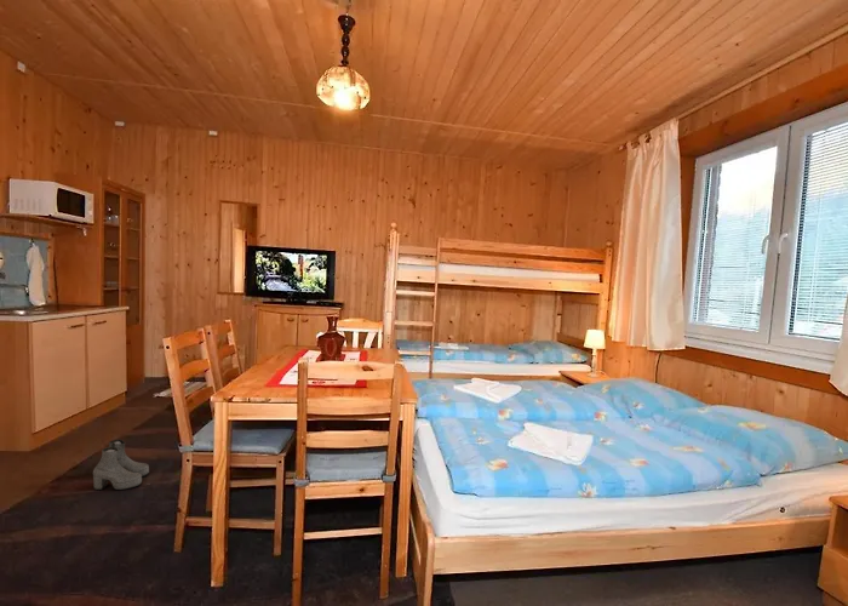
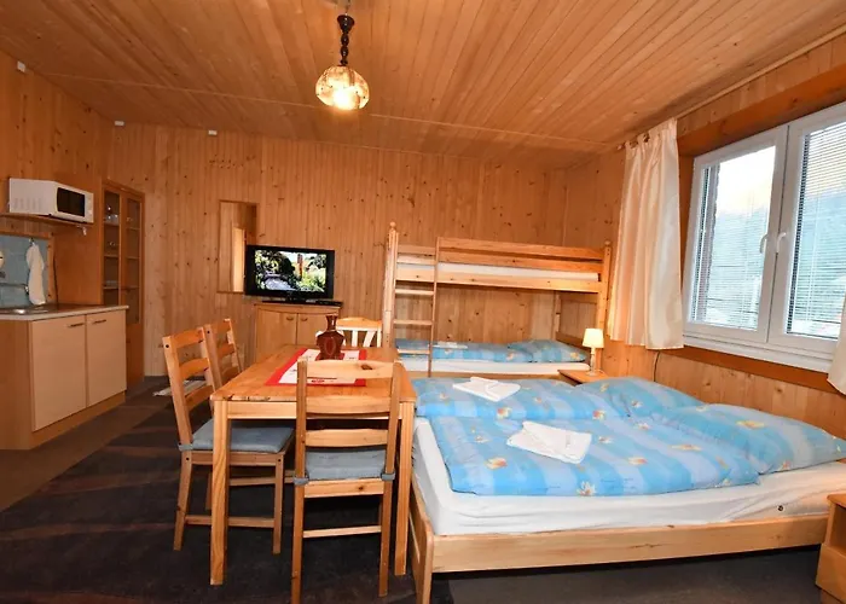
- boots [92,439,150,491]
